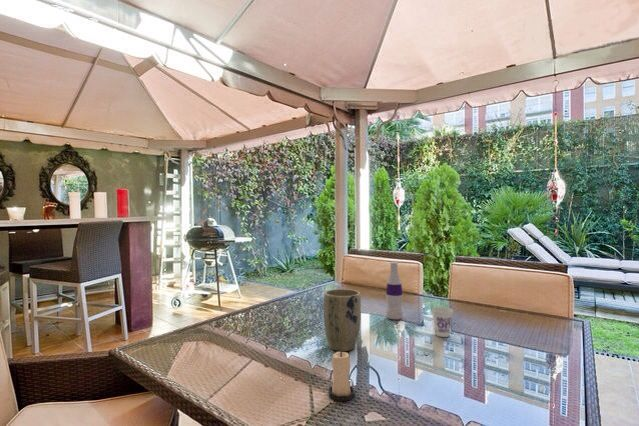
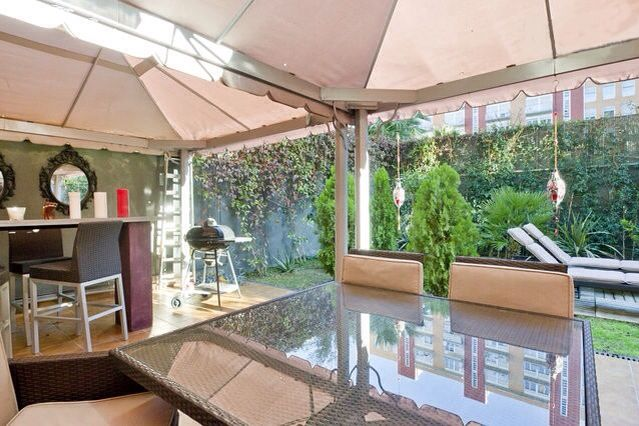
- bottle [385,261,404,321]
- candle [328,351,356,402]
- cup [431,306,454,338]
- plant pot [323,288,362,352]
